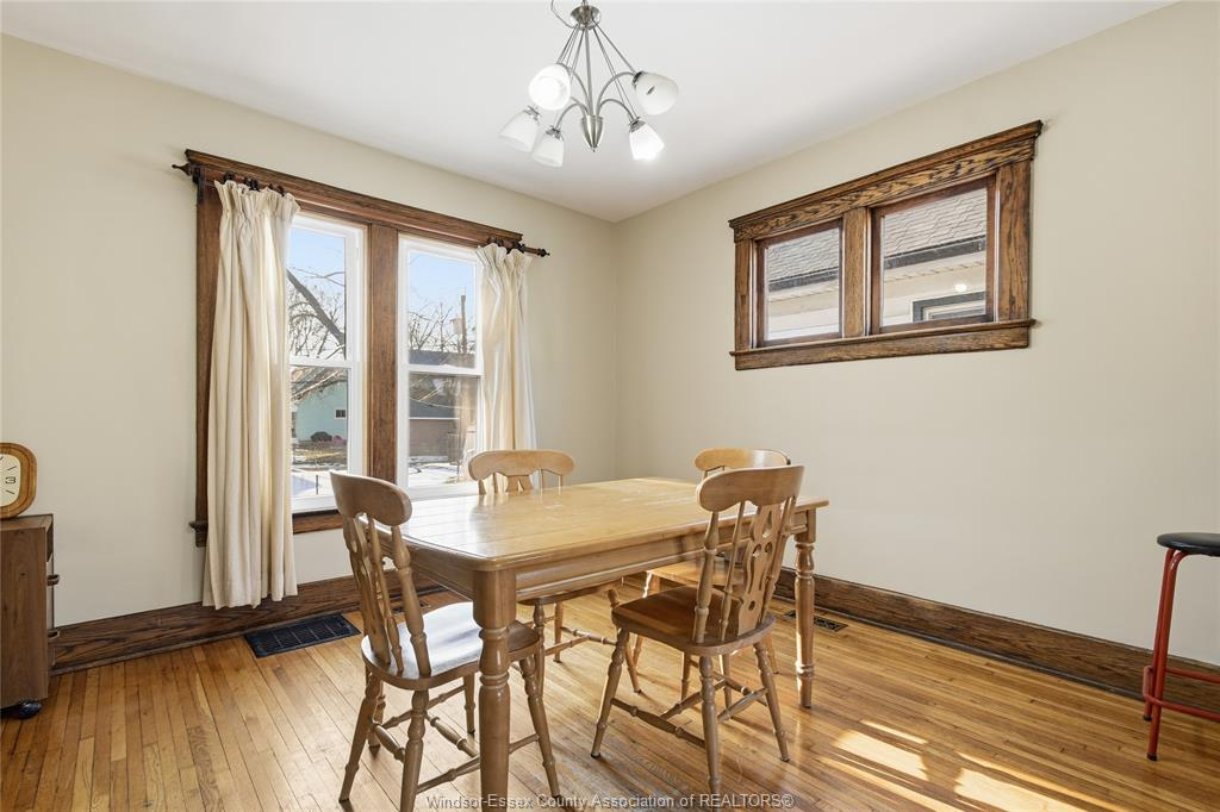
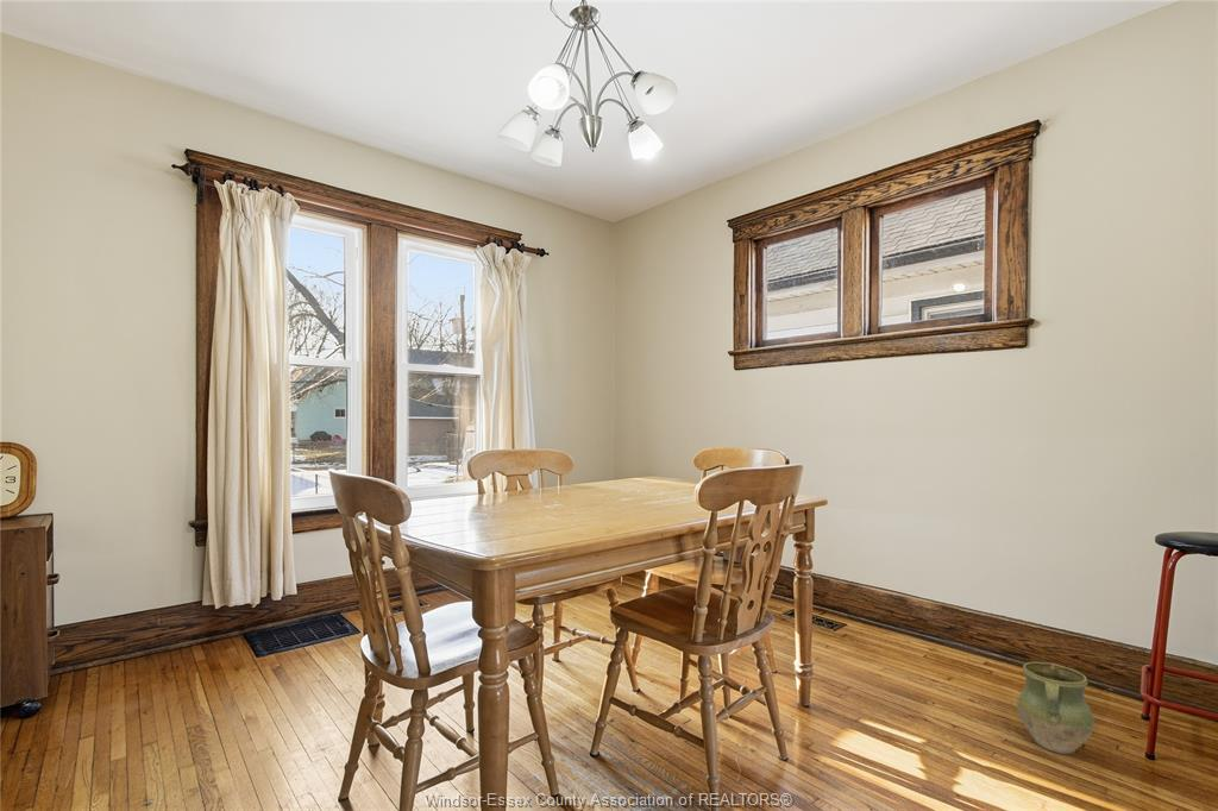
+ ceramic jug [1016,661,1094,755]
